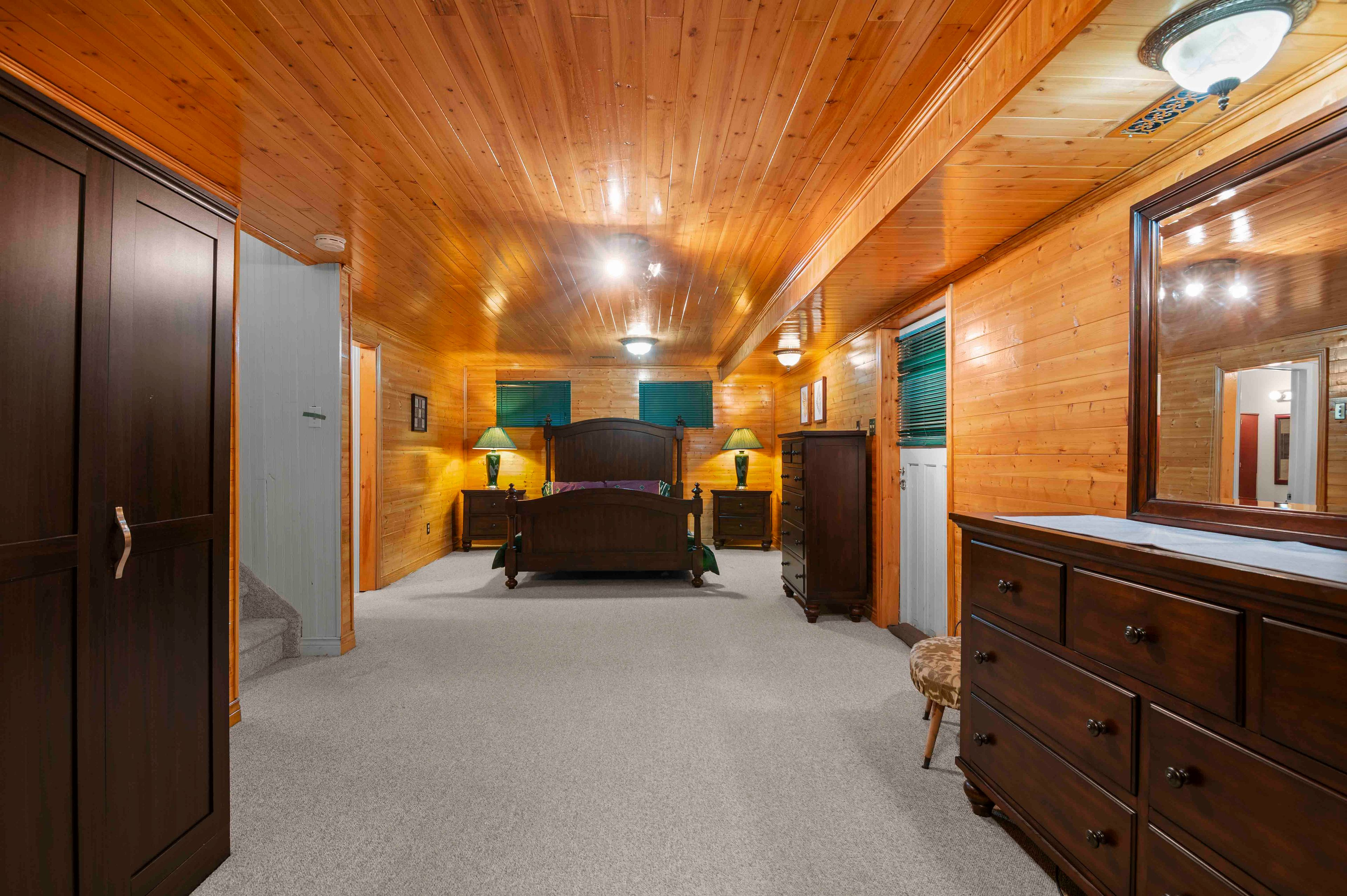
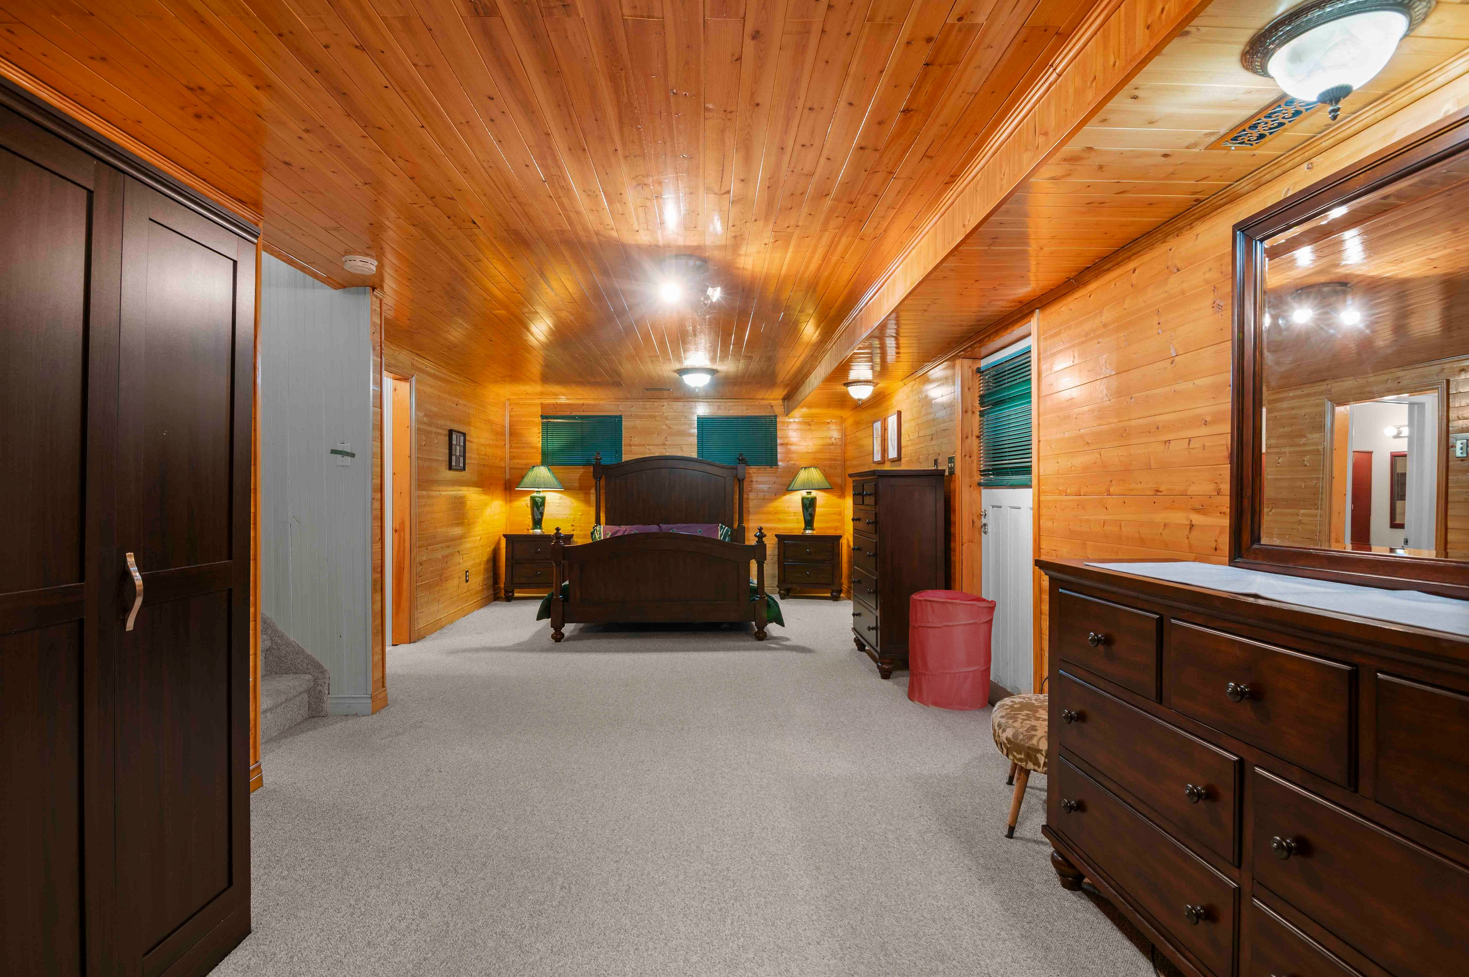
+ laundry hamper [907,589,997,711]
